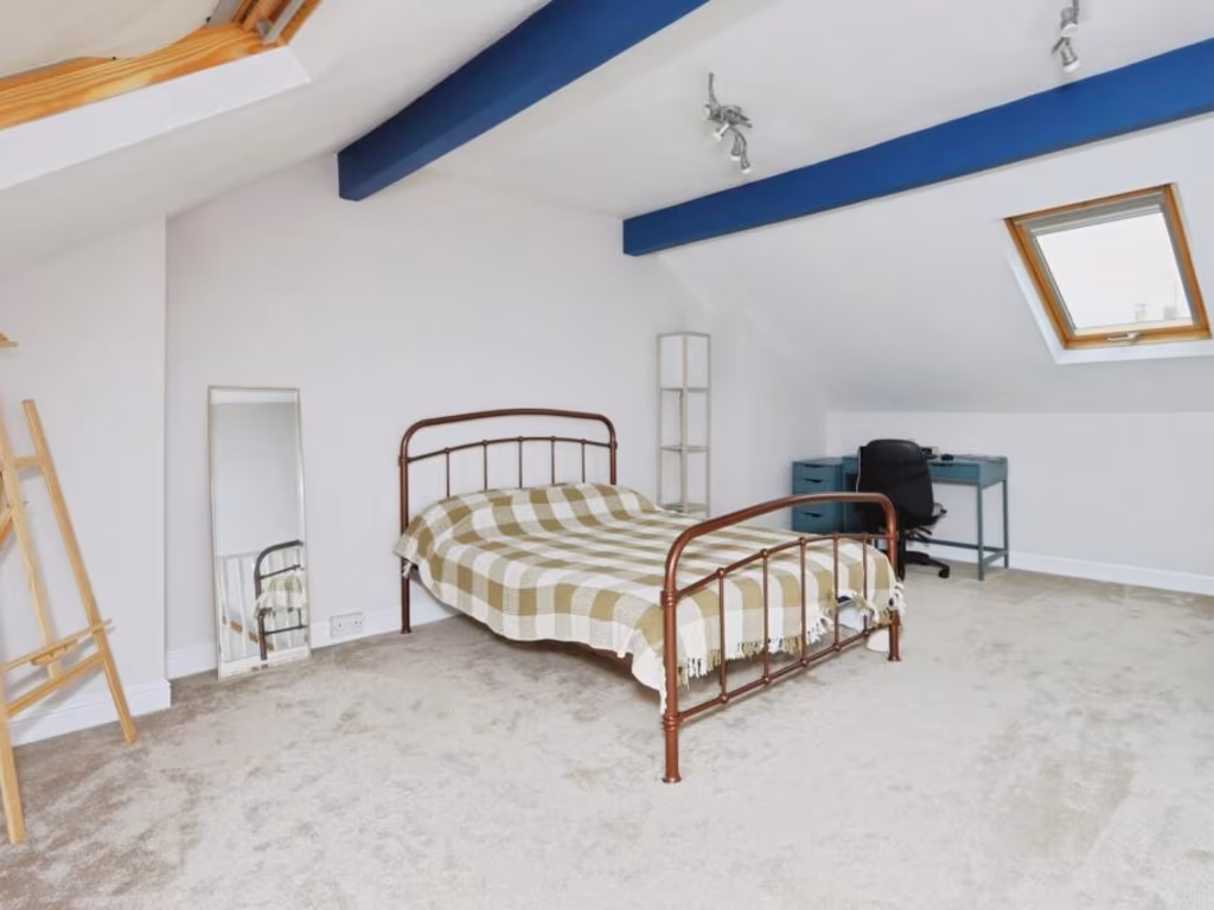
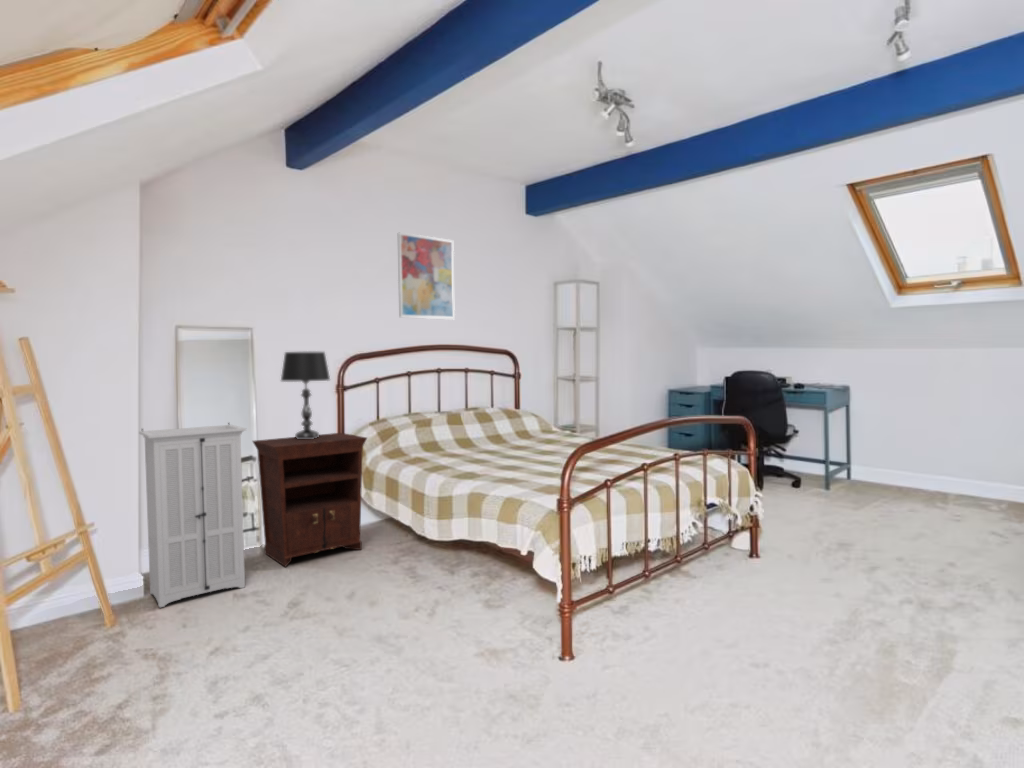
+ storage cabinet [138,421,247,609]
+ nightstand [251,432,368,568]
+ wall art [397,232,456,321]
+ table lamp [280,351,331,439]
